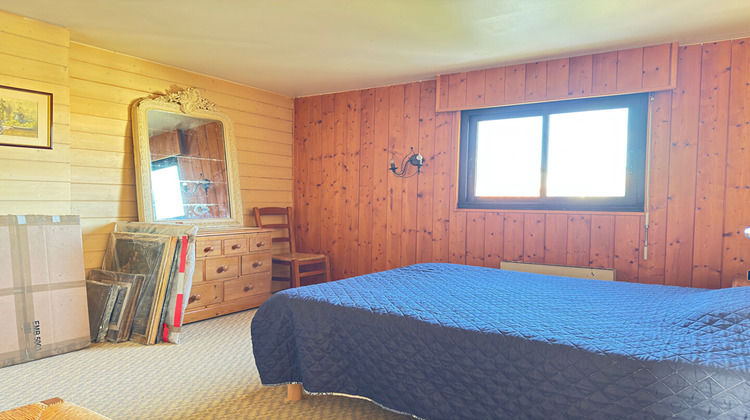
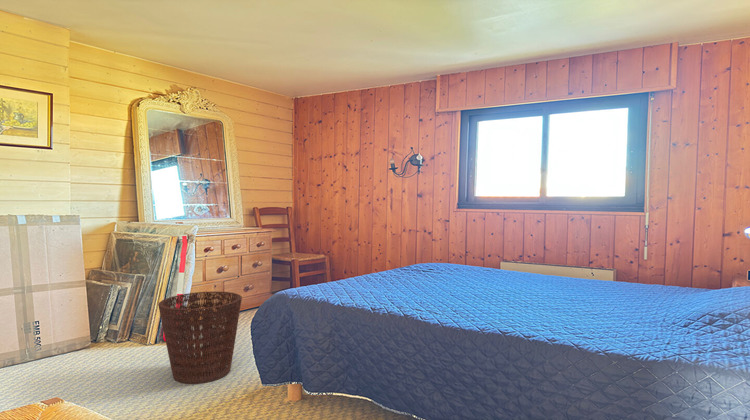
+ basket [157,290,243,385]
